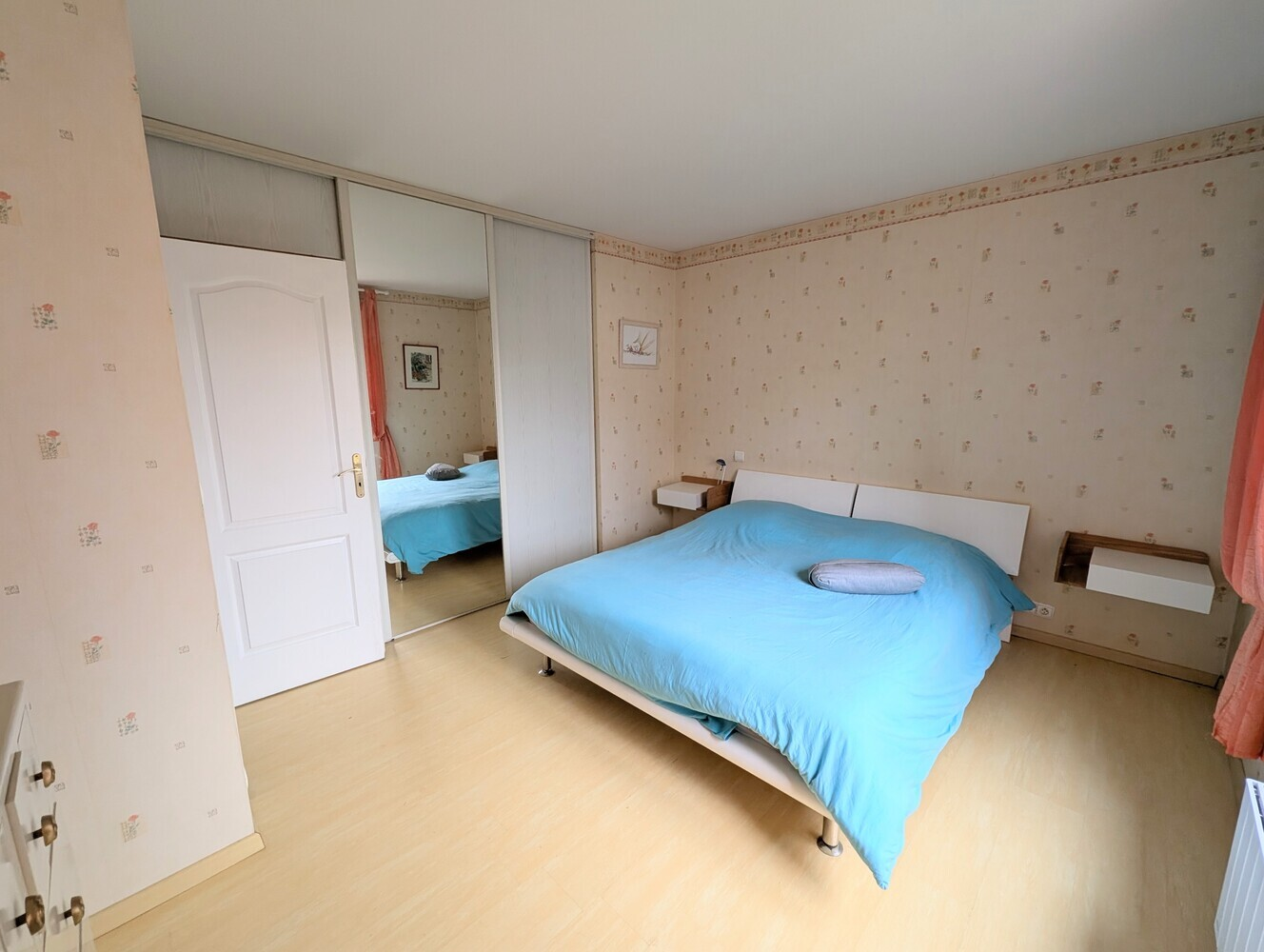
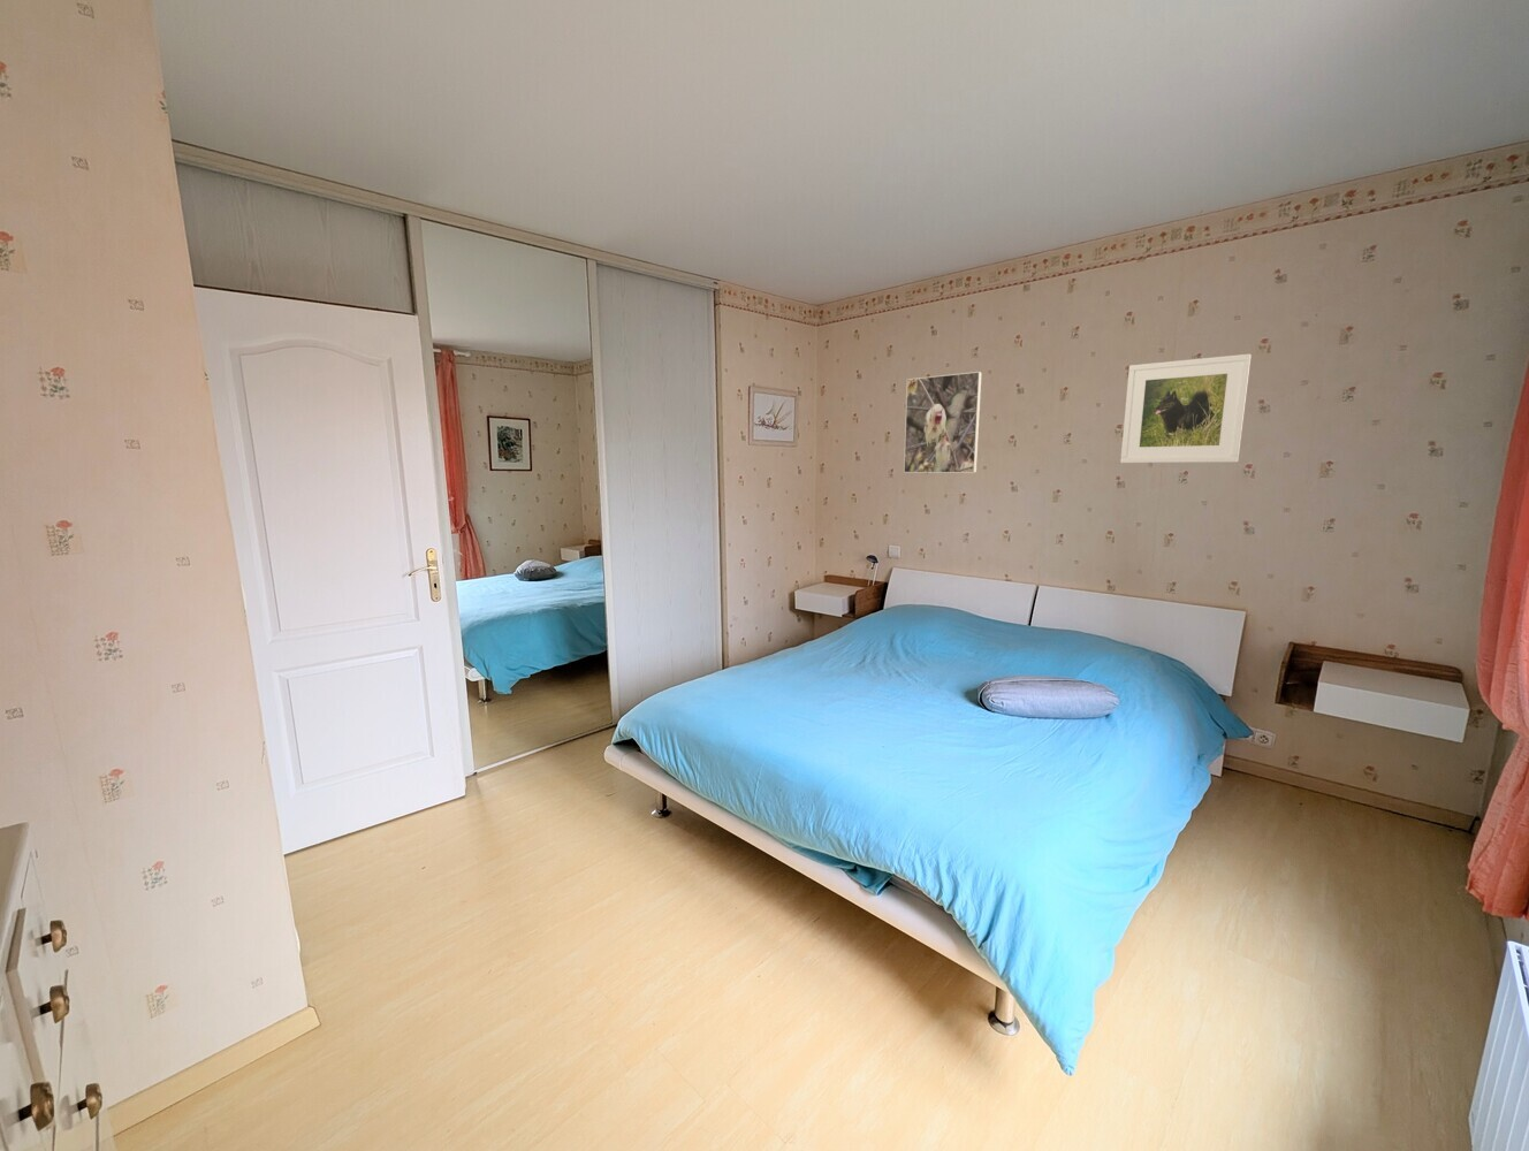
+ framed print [902,371,983,474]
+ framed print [1119,353,1252,464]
